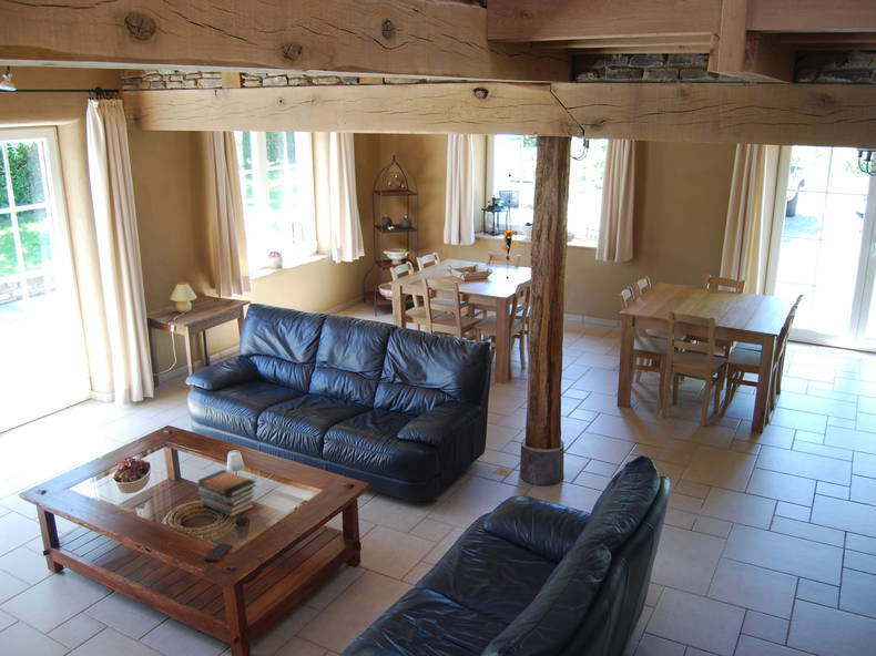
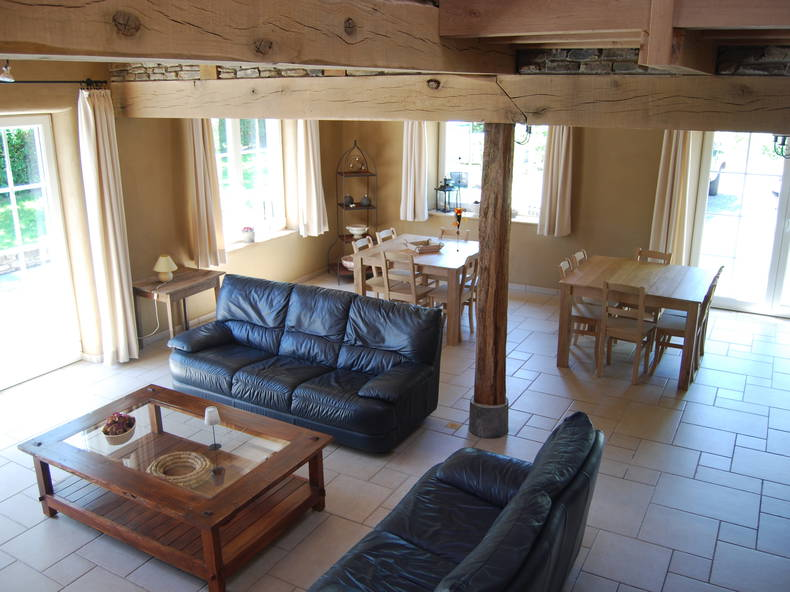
- smartphone [203,542,234,563]
- book stack [197,469,257,519]
